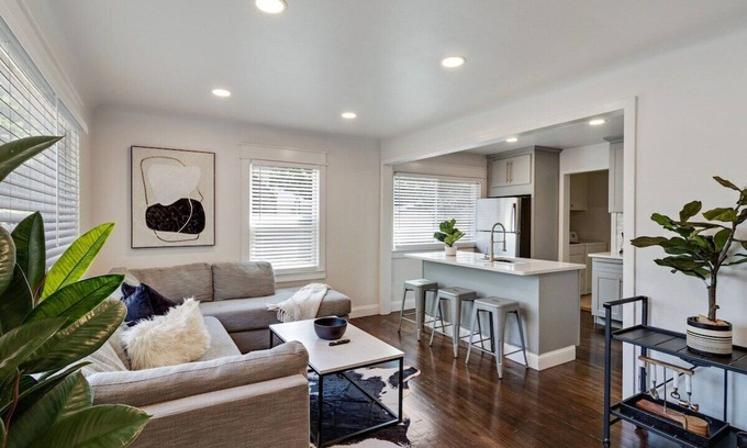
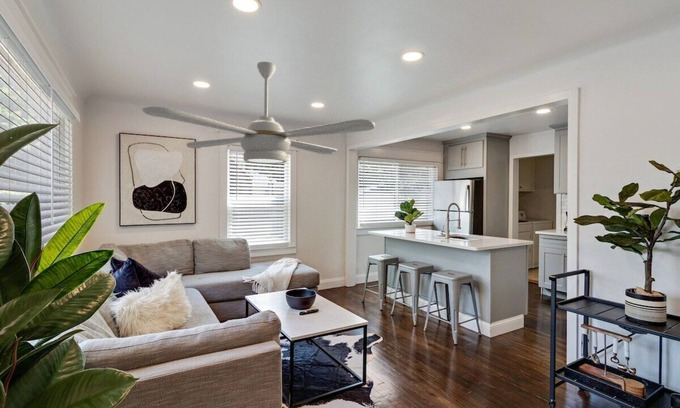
+ ceiling fan [141,61,376,165]
